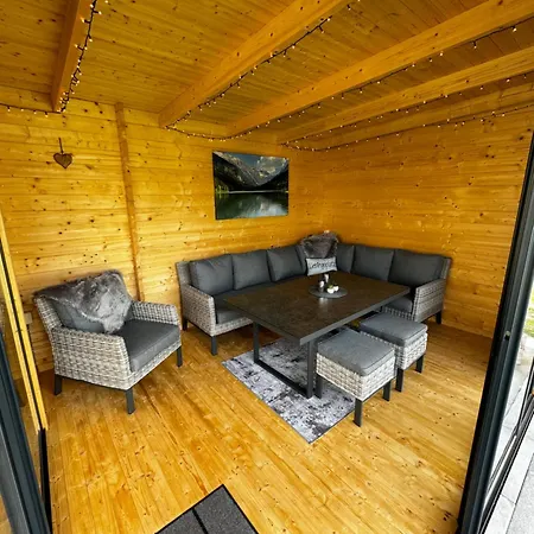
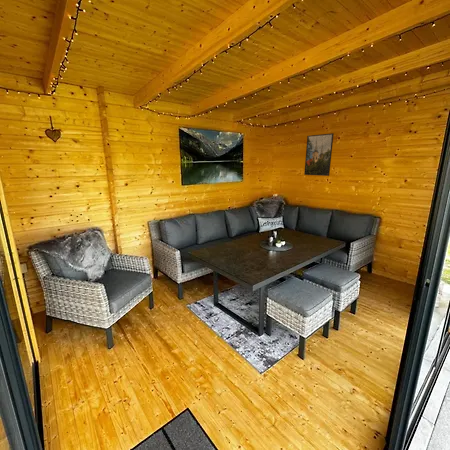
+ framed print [303,132,335,177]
